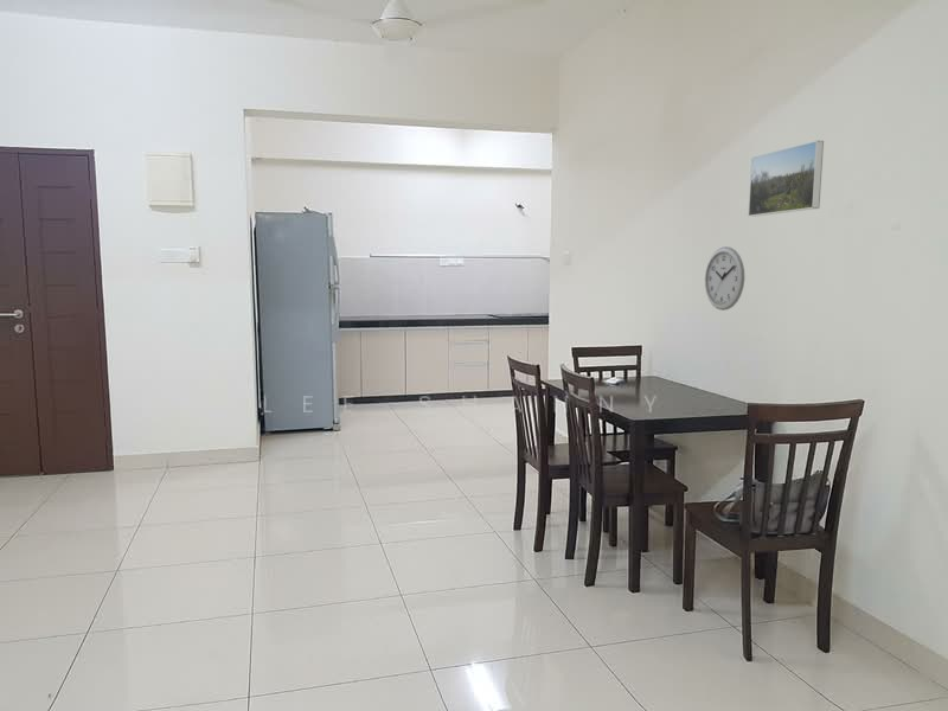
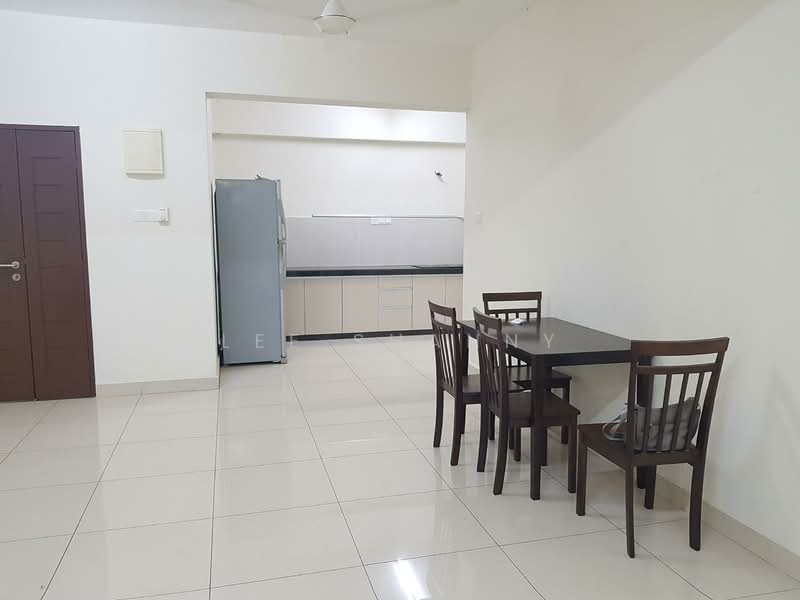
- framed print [747,140,825,218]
- wall clock [704,245,745,312]
